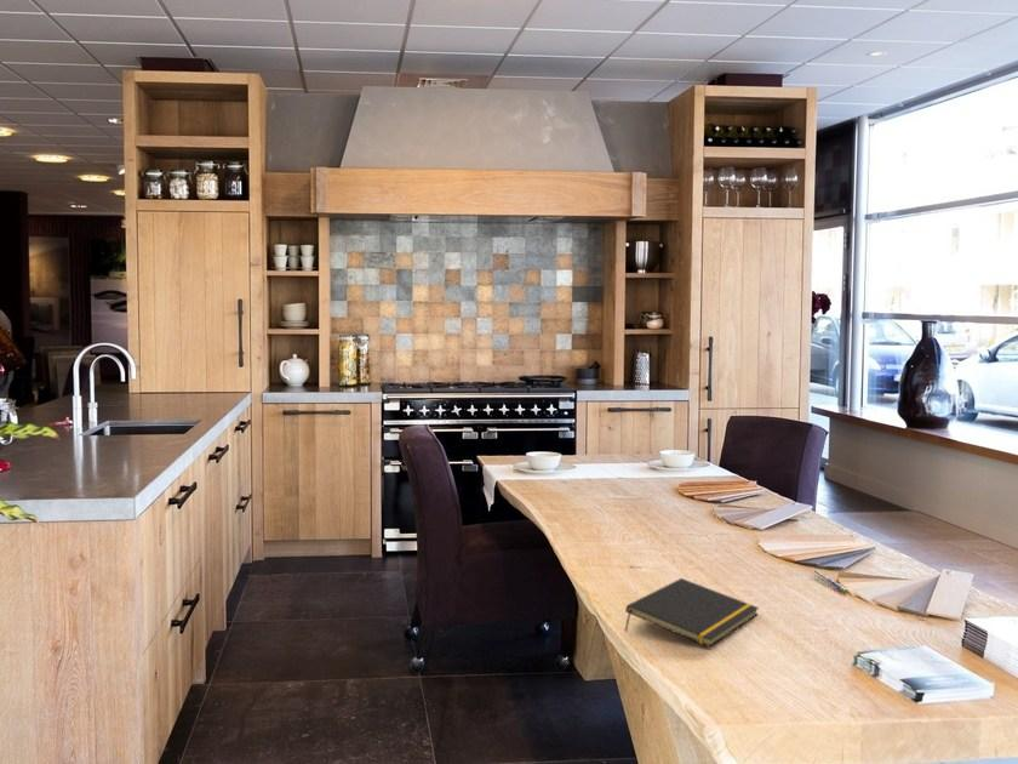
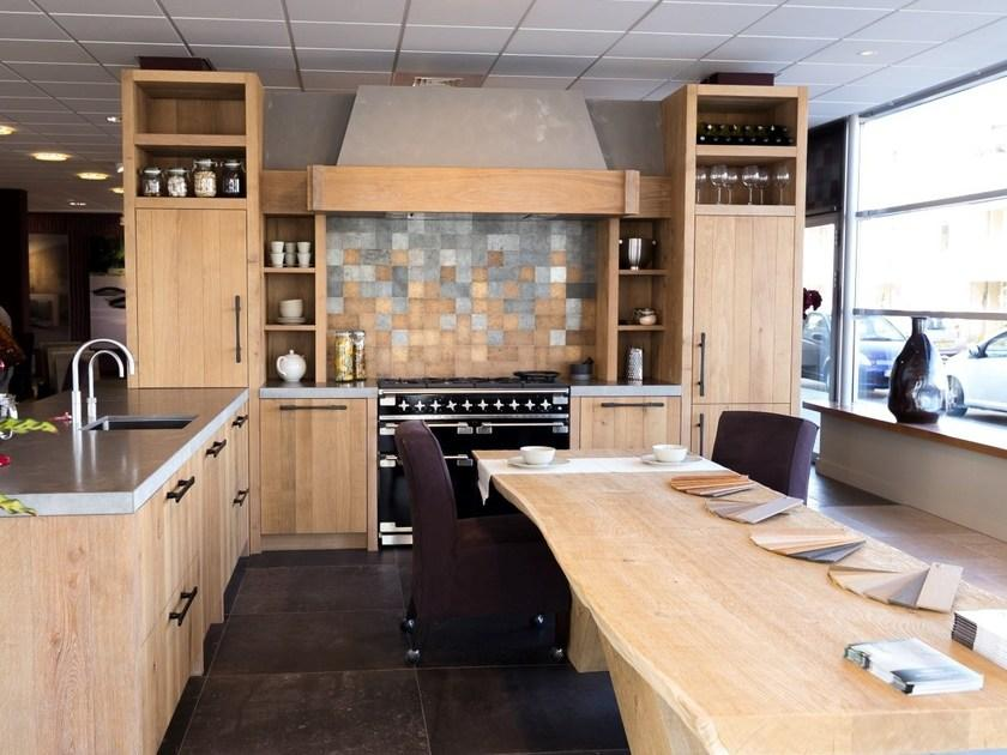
- notepad [624,577,760,648]
- pen [812,569,851,593]
